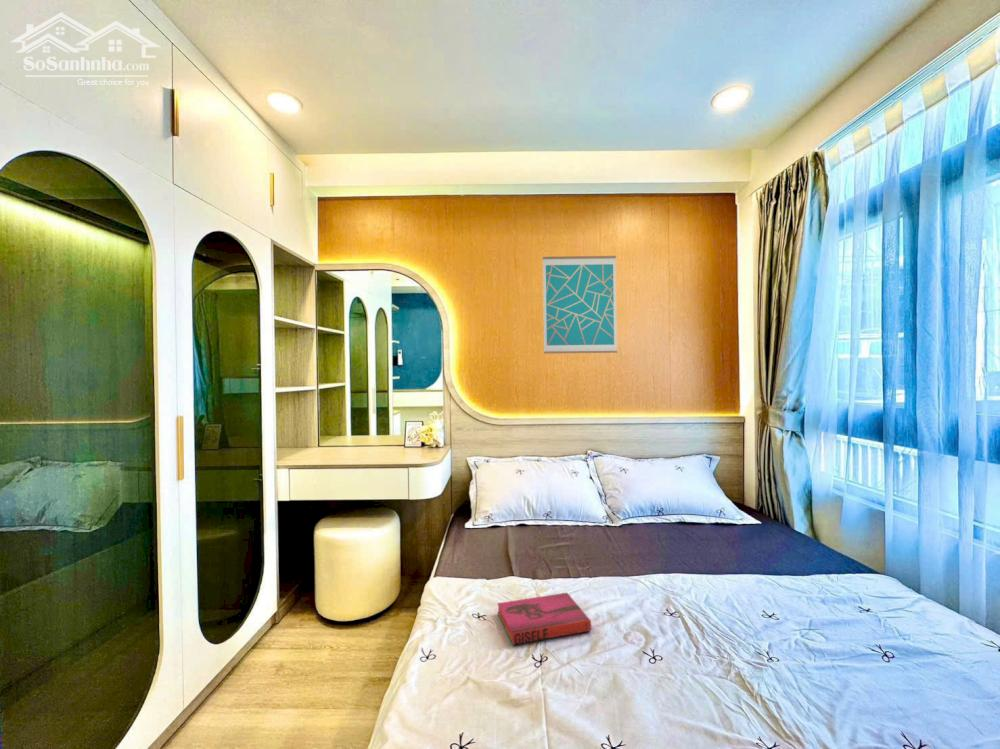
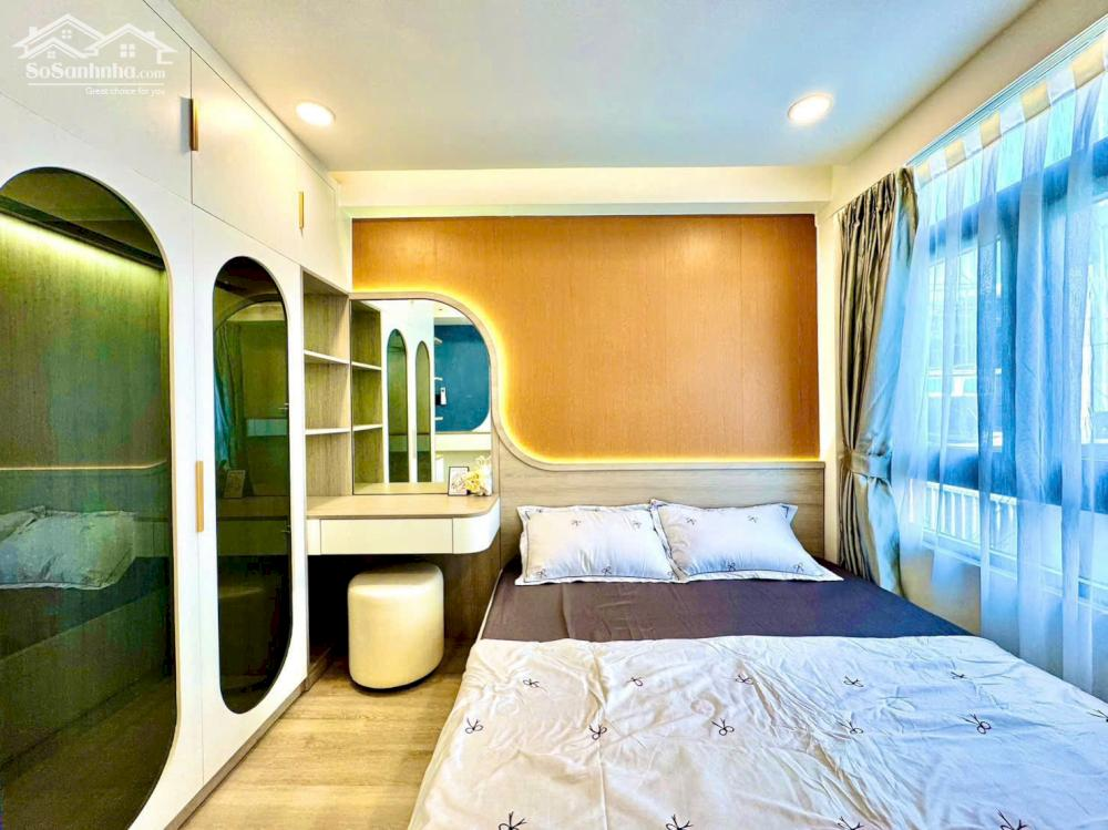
- wall art [542,255,618,355]
- hardback book [496,592,592,646]
